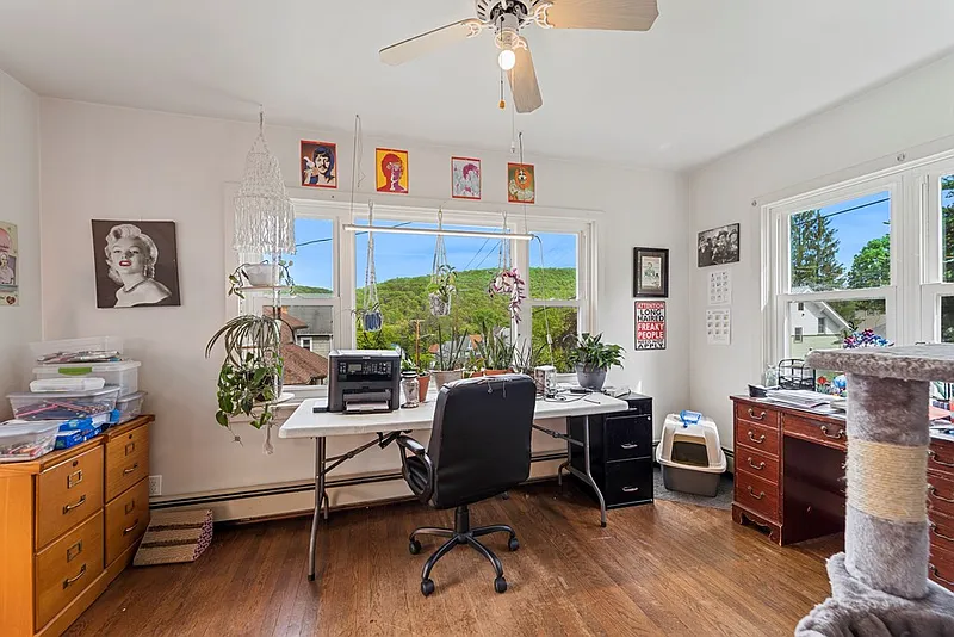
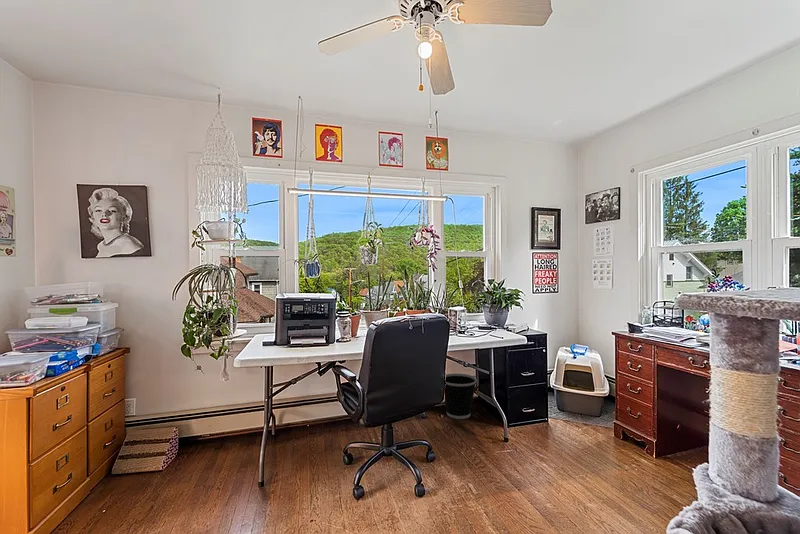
+ wastebasket [443,372,478,420]
